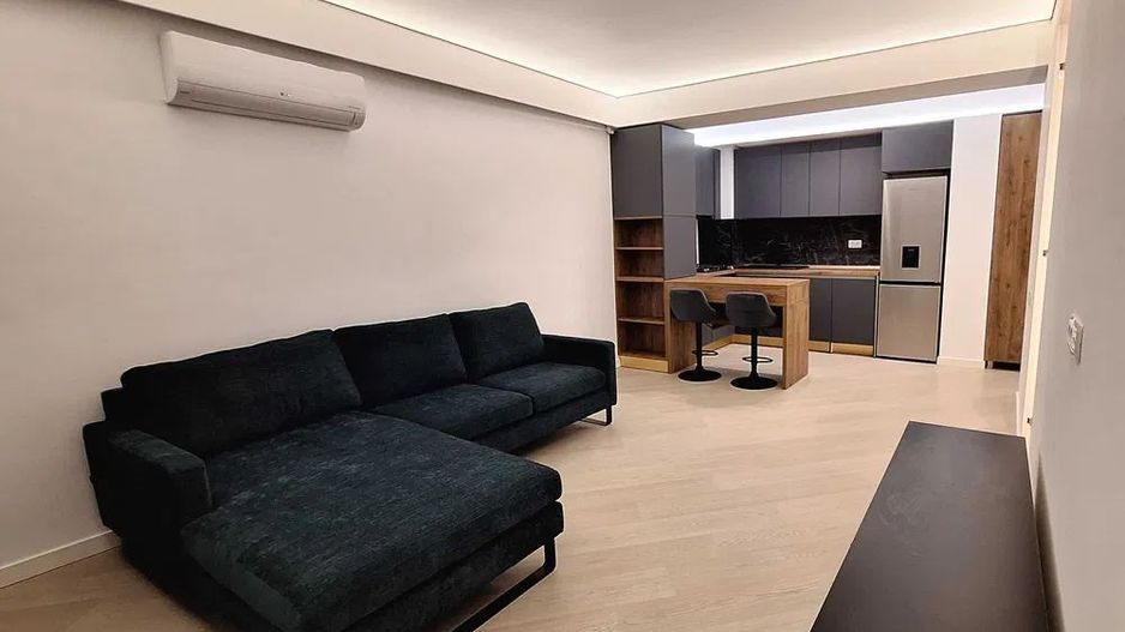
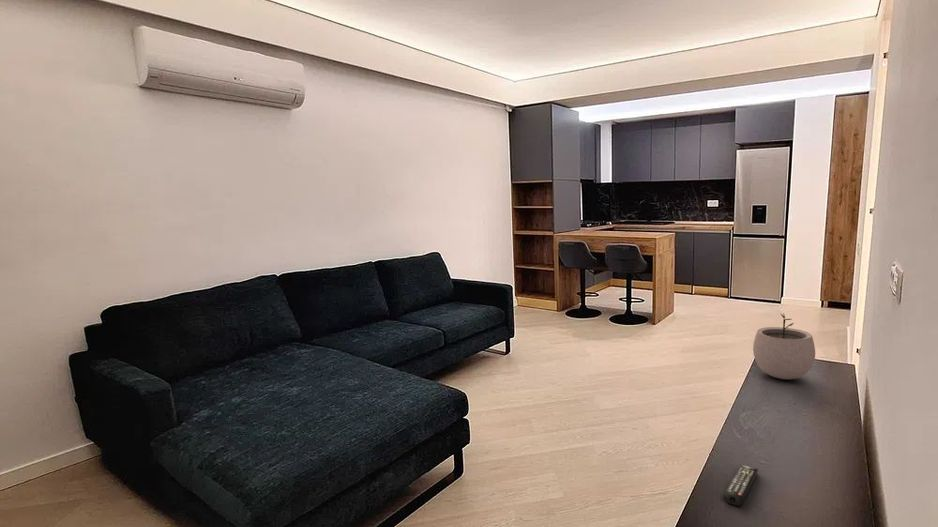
+ plant pot [752,312,816,380]
+ remote control [722,463,759,507]
